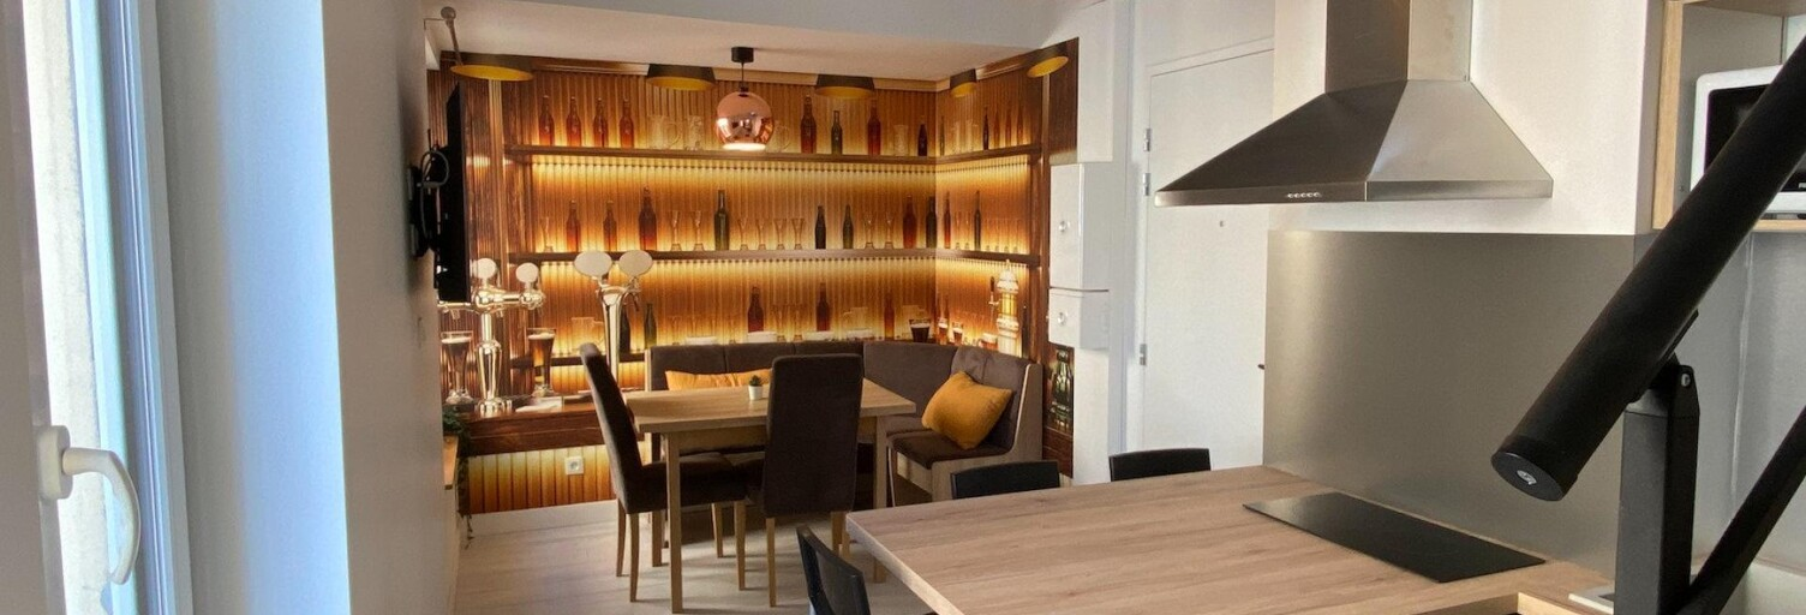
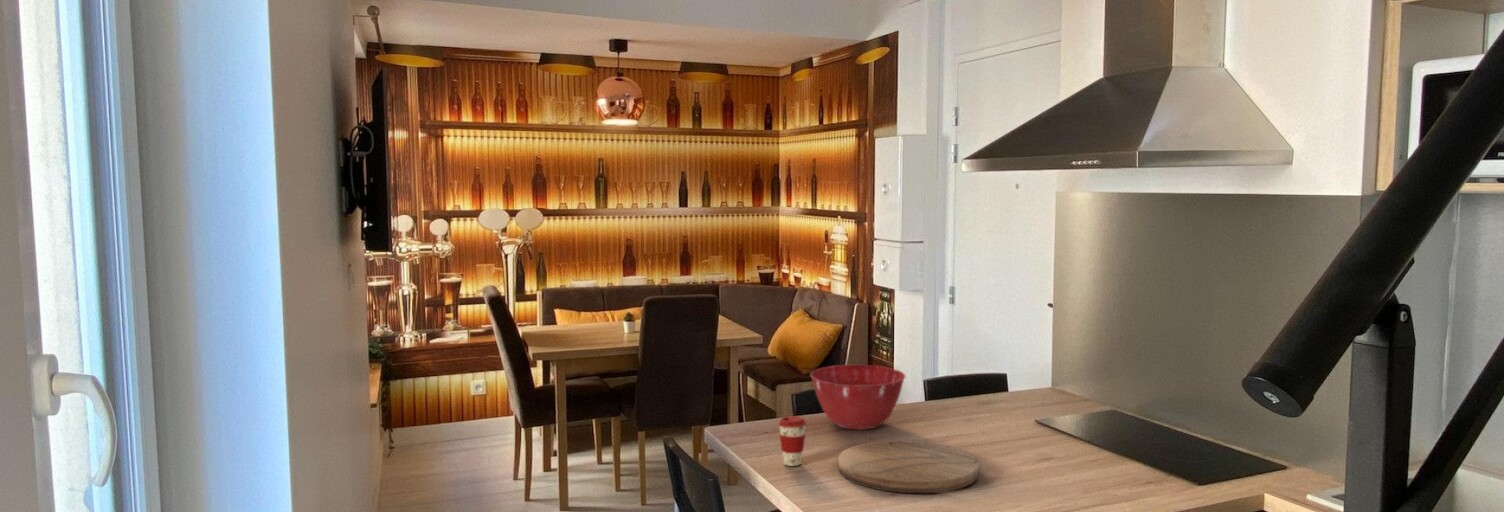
+ coffee cup [777,415,808,467]
+ mixing bowl [809,364,906,431]
+ cutting board [837,439,980,494]
